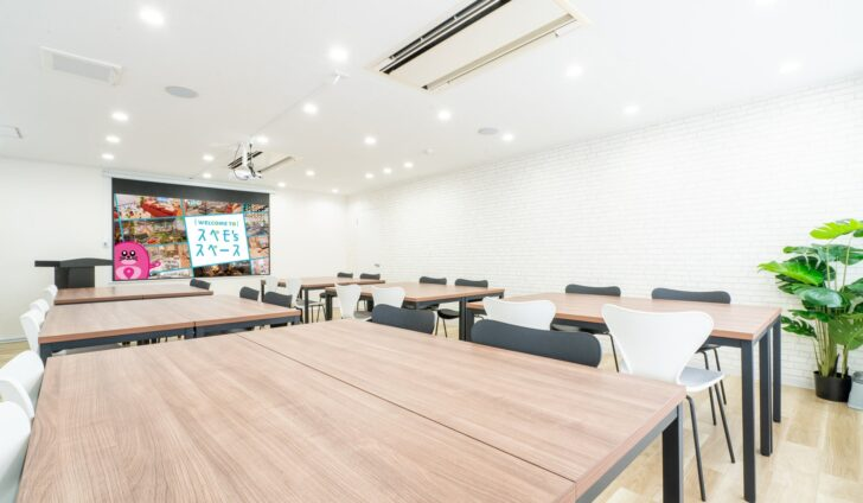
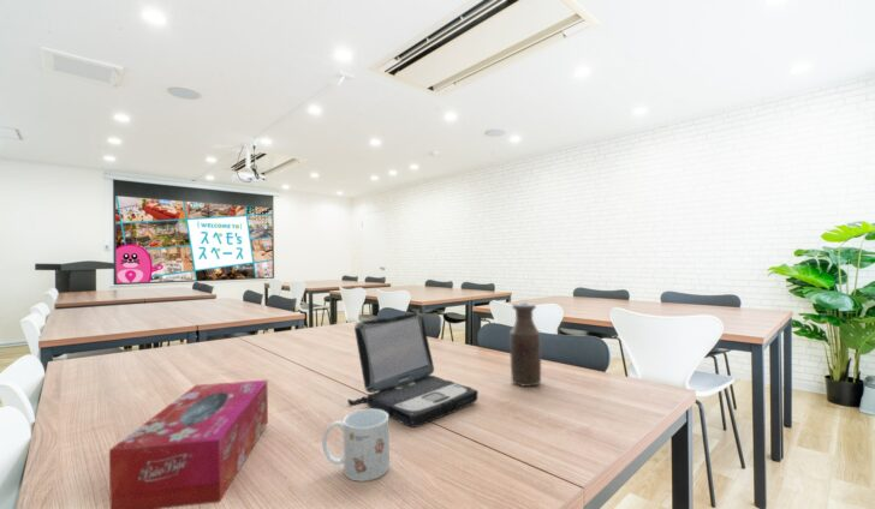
+ laptop [347,312,480,429]
+ bottle [508,301,542,388]
+ mug [321,408,391,483]
+ tissue box [108,379,269,509]
